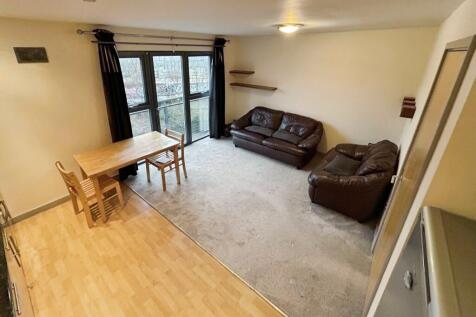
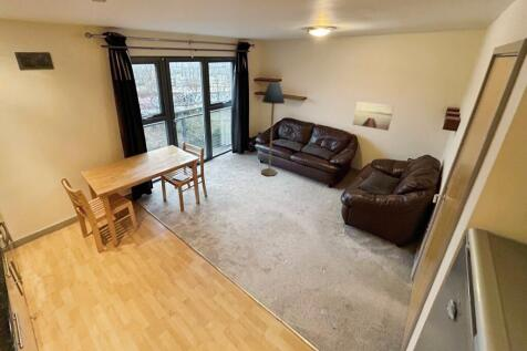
+ floor lamp [260,82,286,177]
+ wall art [352,101,395,132]
